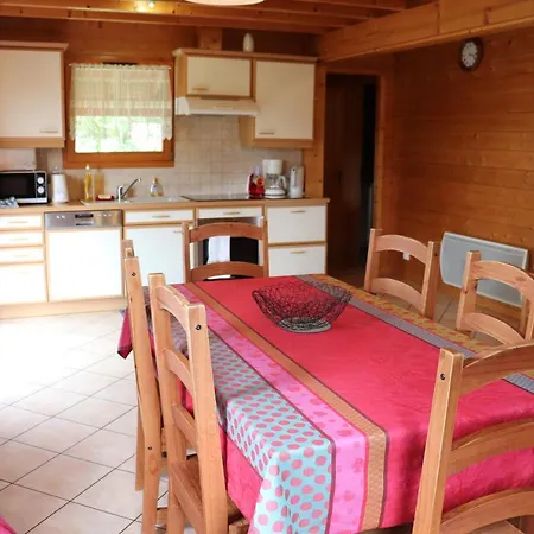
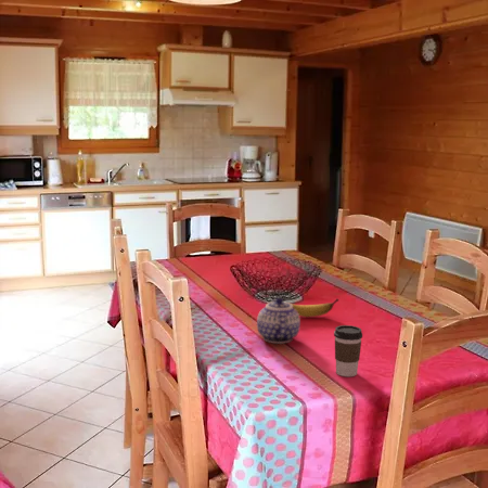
+ coffee cup [333,324,363,377]
+ banana [287,297,339,318]
+ teapot [256,296,301,345]
